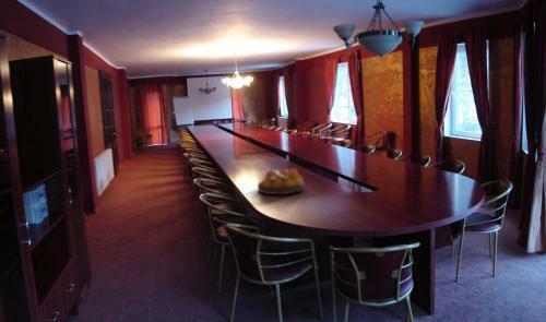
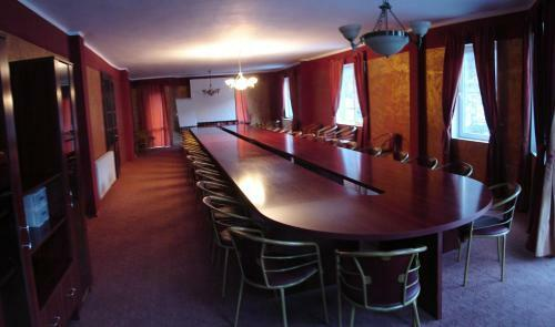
- fruit bowl [257,168,306,195]
